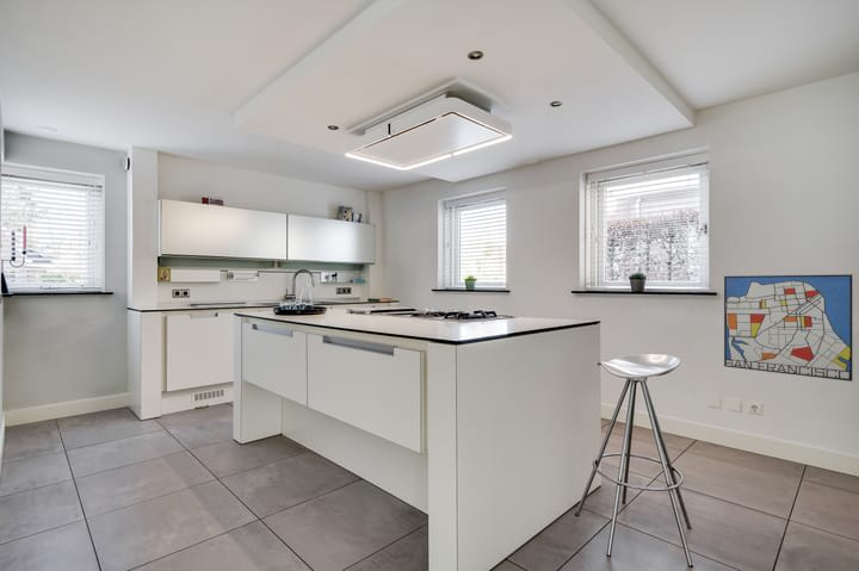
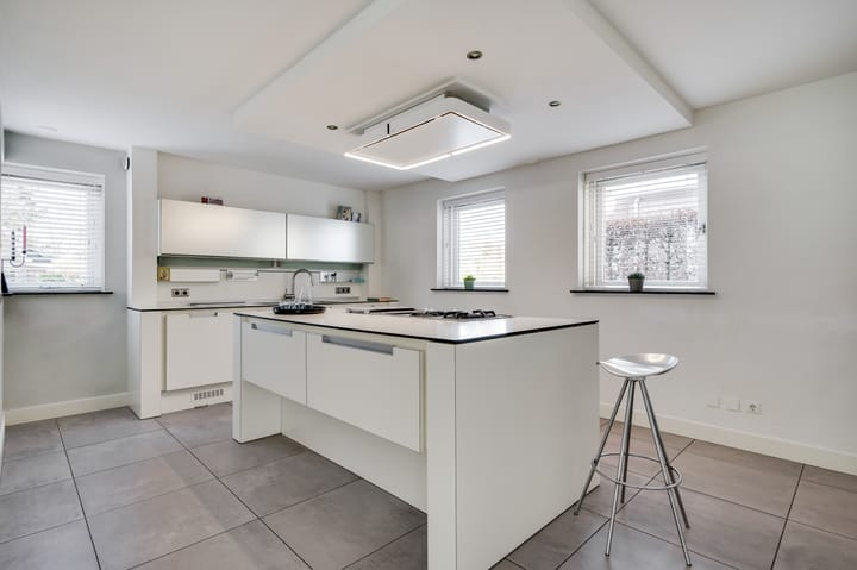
- wall art [723,273,853,383]
